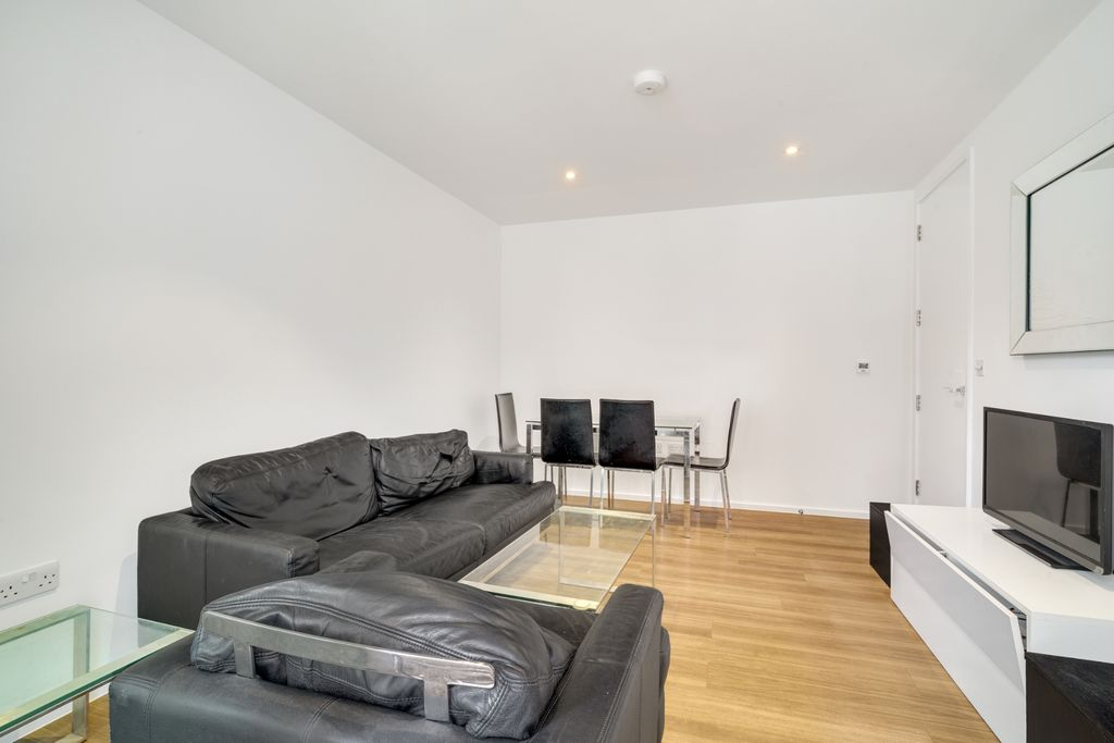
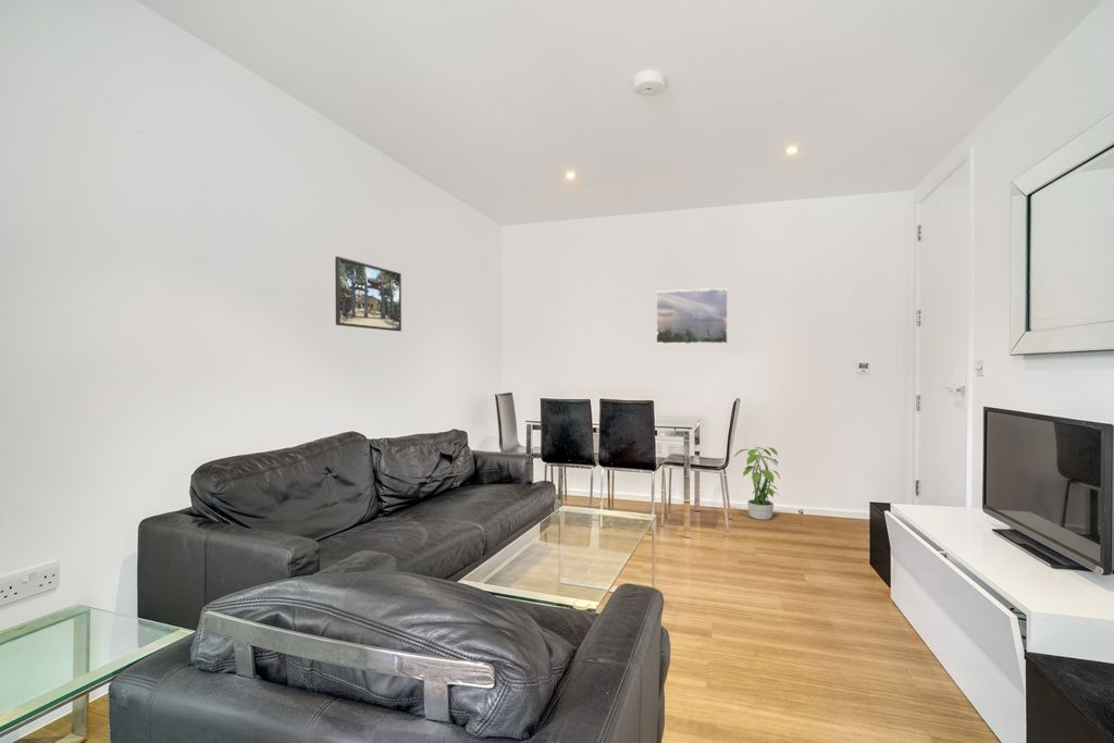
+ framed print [655,287,729,345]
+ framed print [334,256,403,332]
+ potted plant [732,445,781,521]
